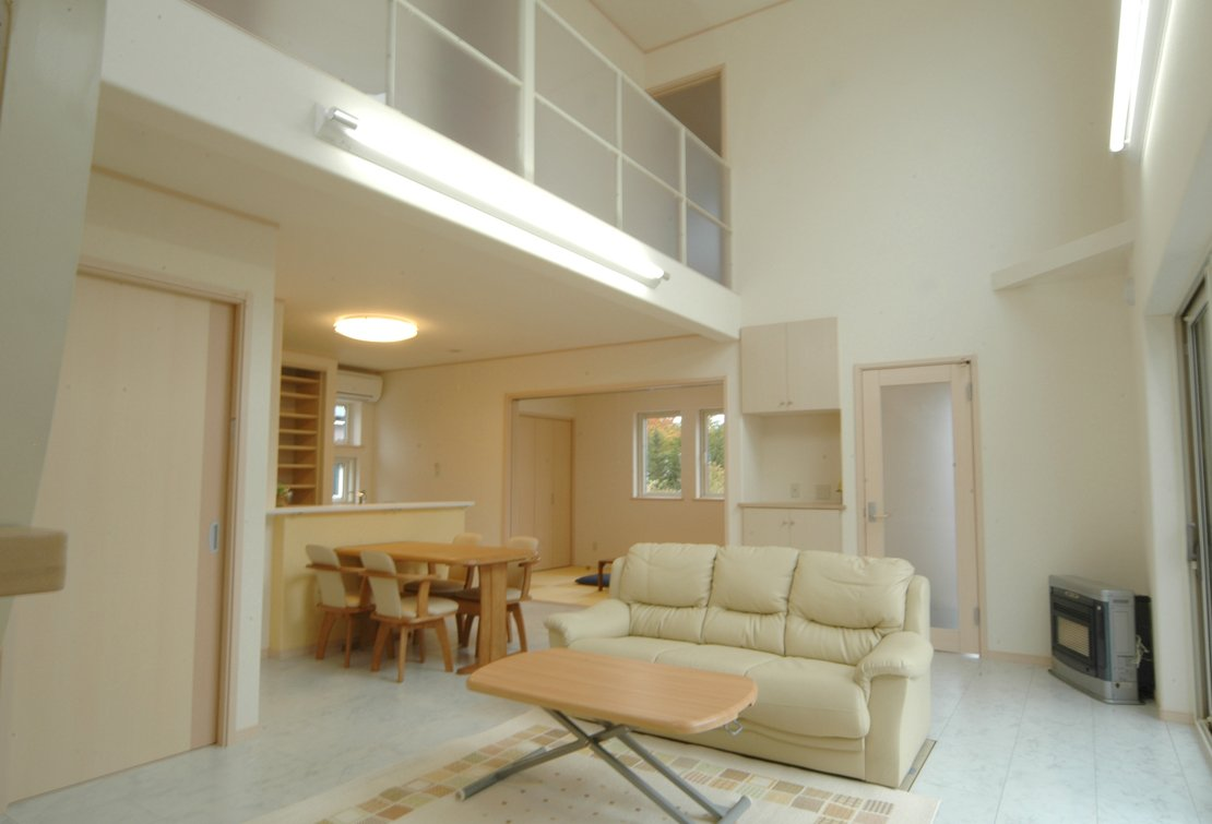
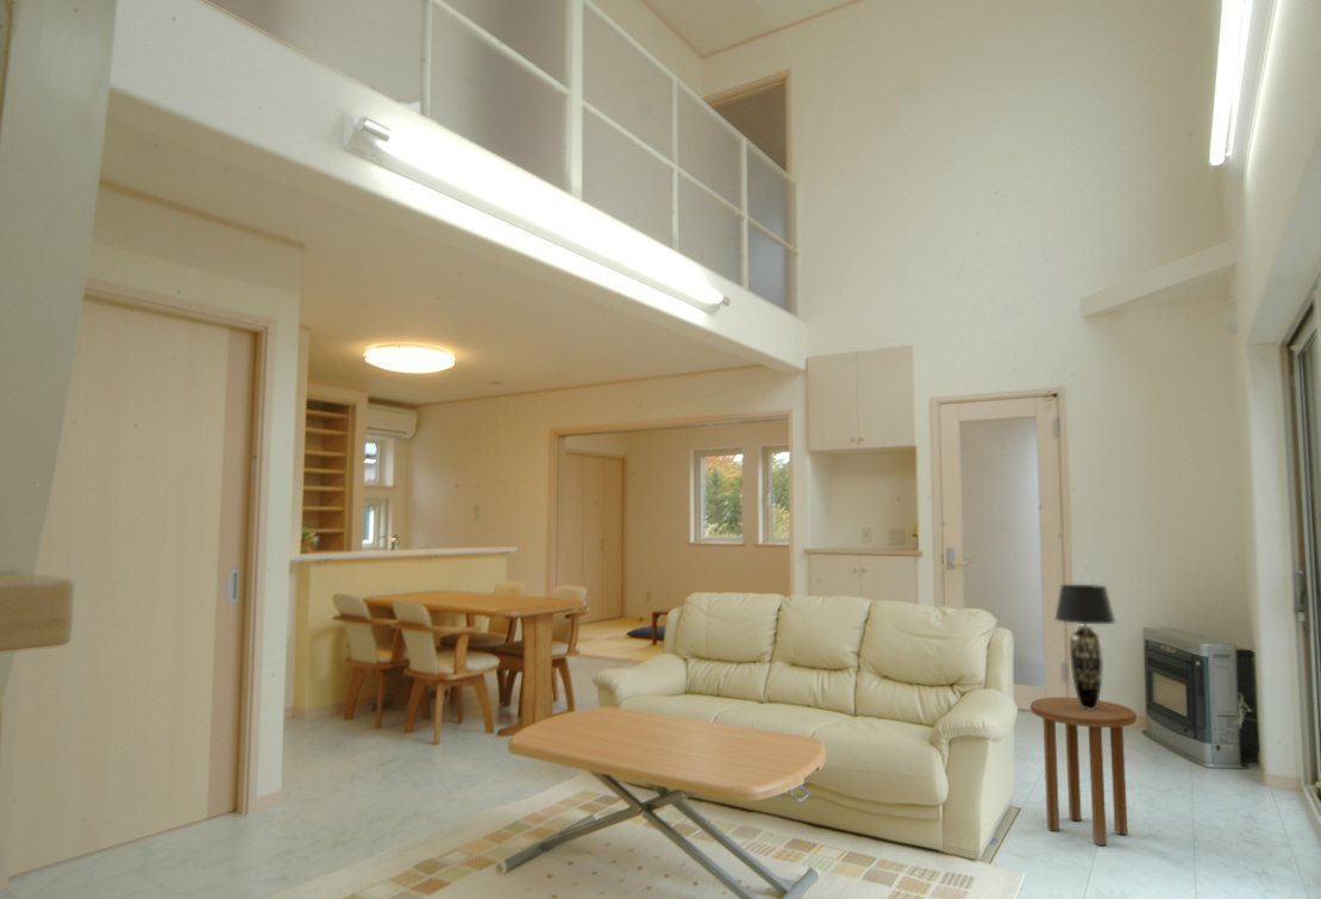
+ side table [1029,697,1138,847]
+ table lamp [1053,583,1116,710]
